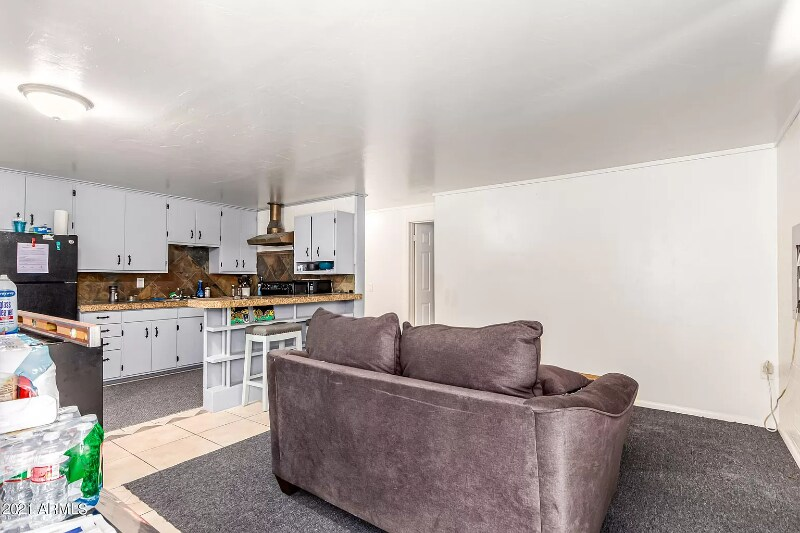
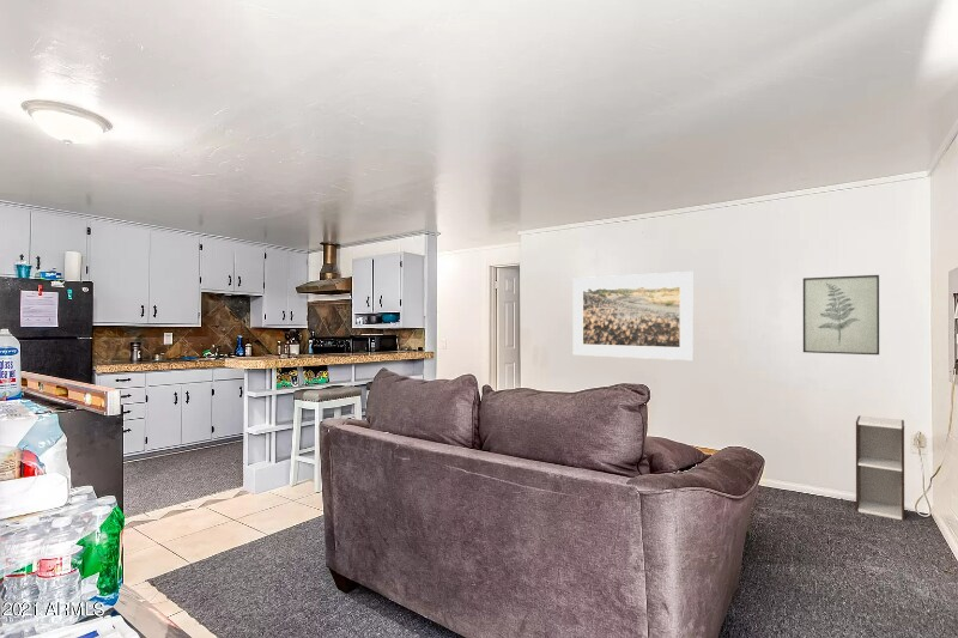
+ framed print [571,271,695,361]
+ shelf unit [855,414,905,522]
+ wall art [802,274,880,356]
